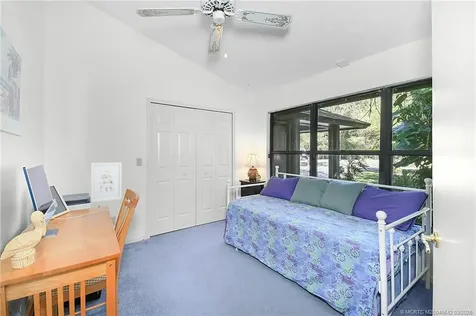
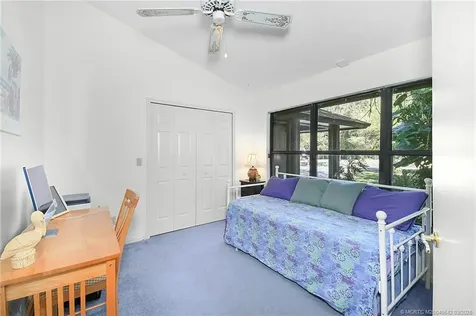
- wall art [90,162,123,203]
